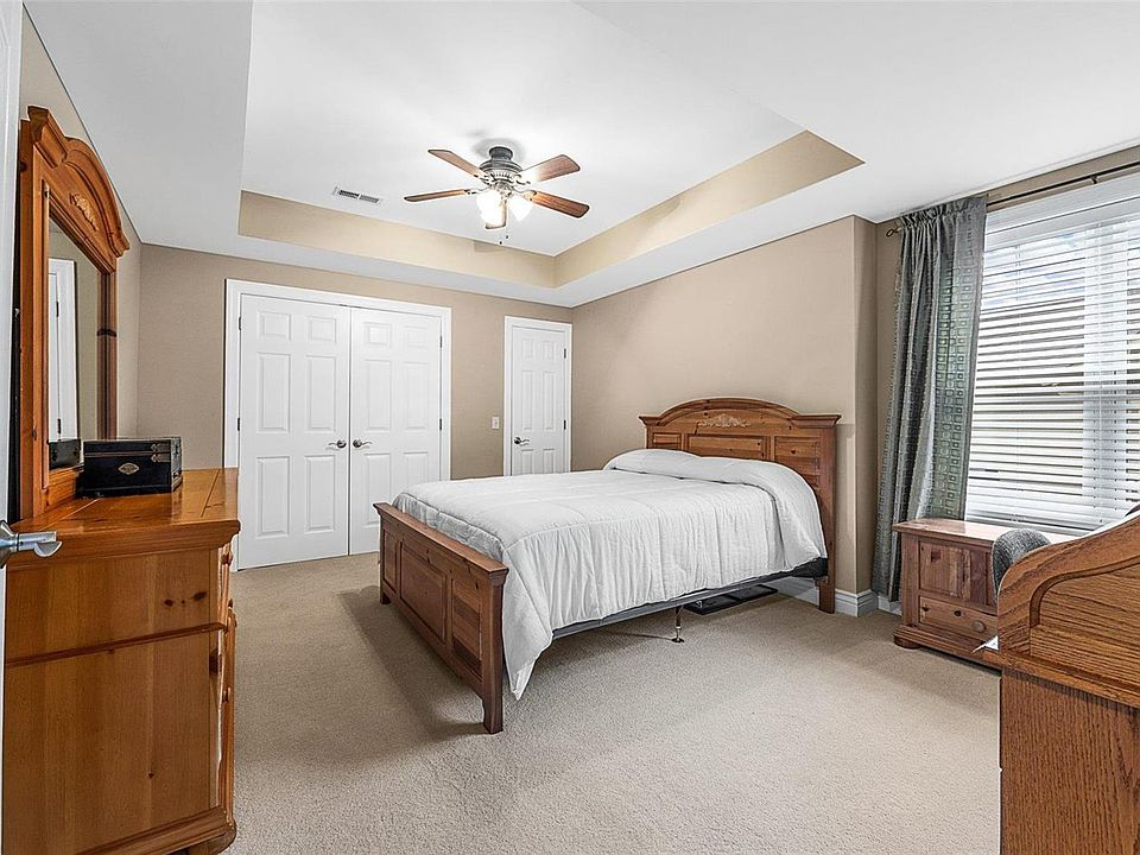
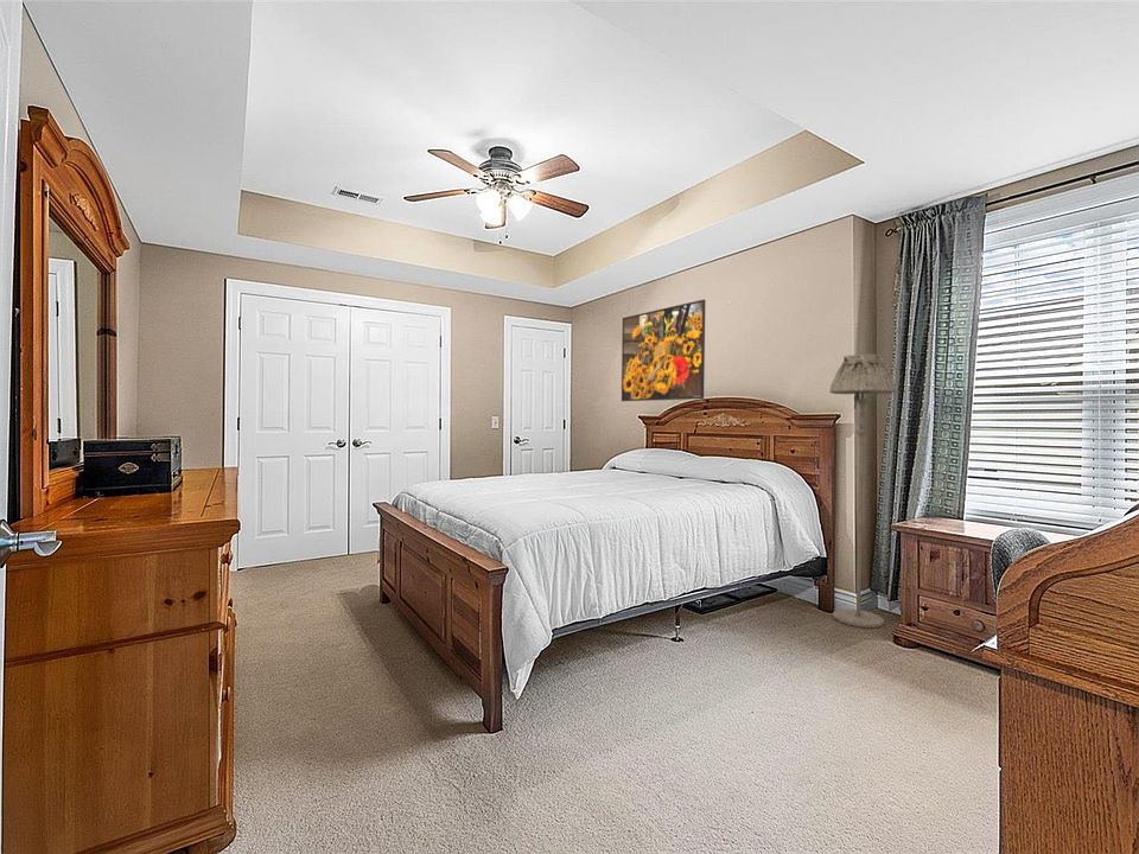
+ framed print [621,299,706,402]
+ floor lamp [828,353,897,629]
